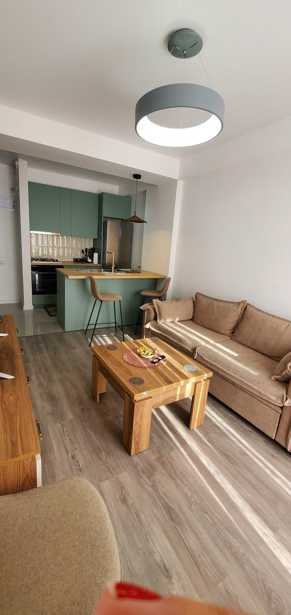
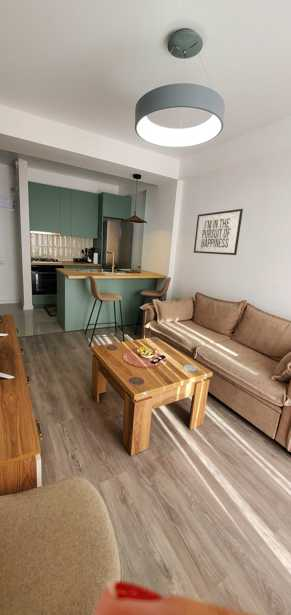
+ mirror [193,208,244,256]
